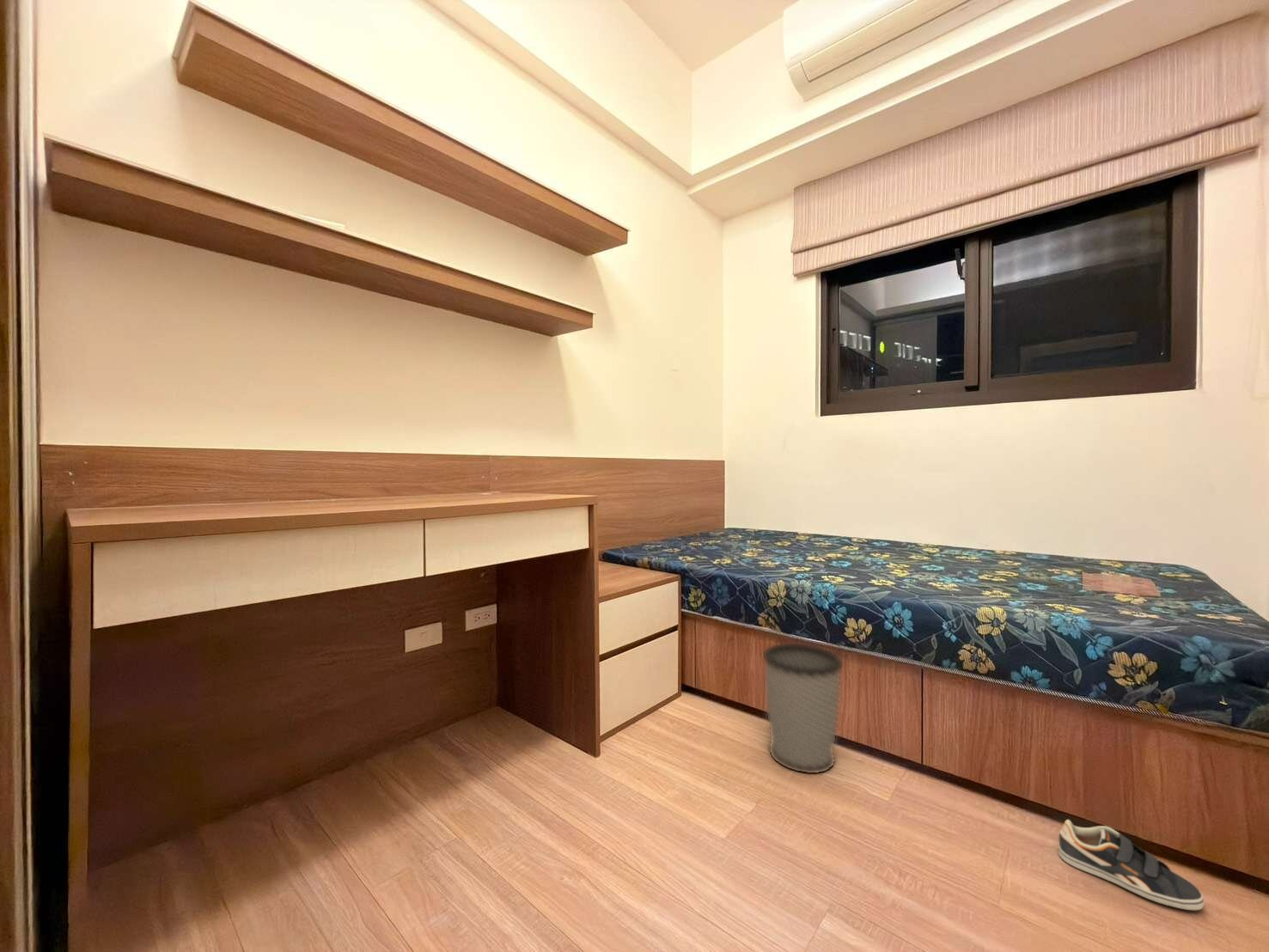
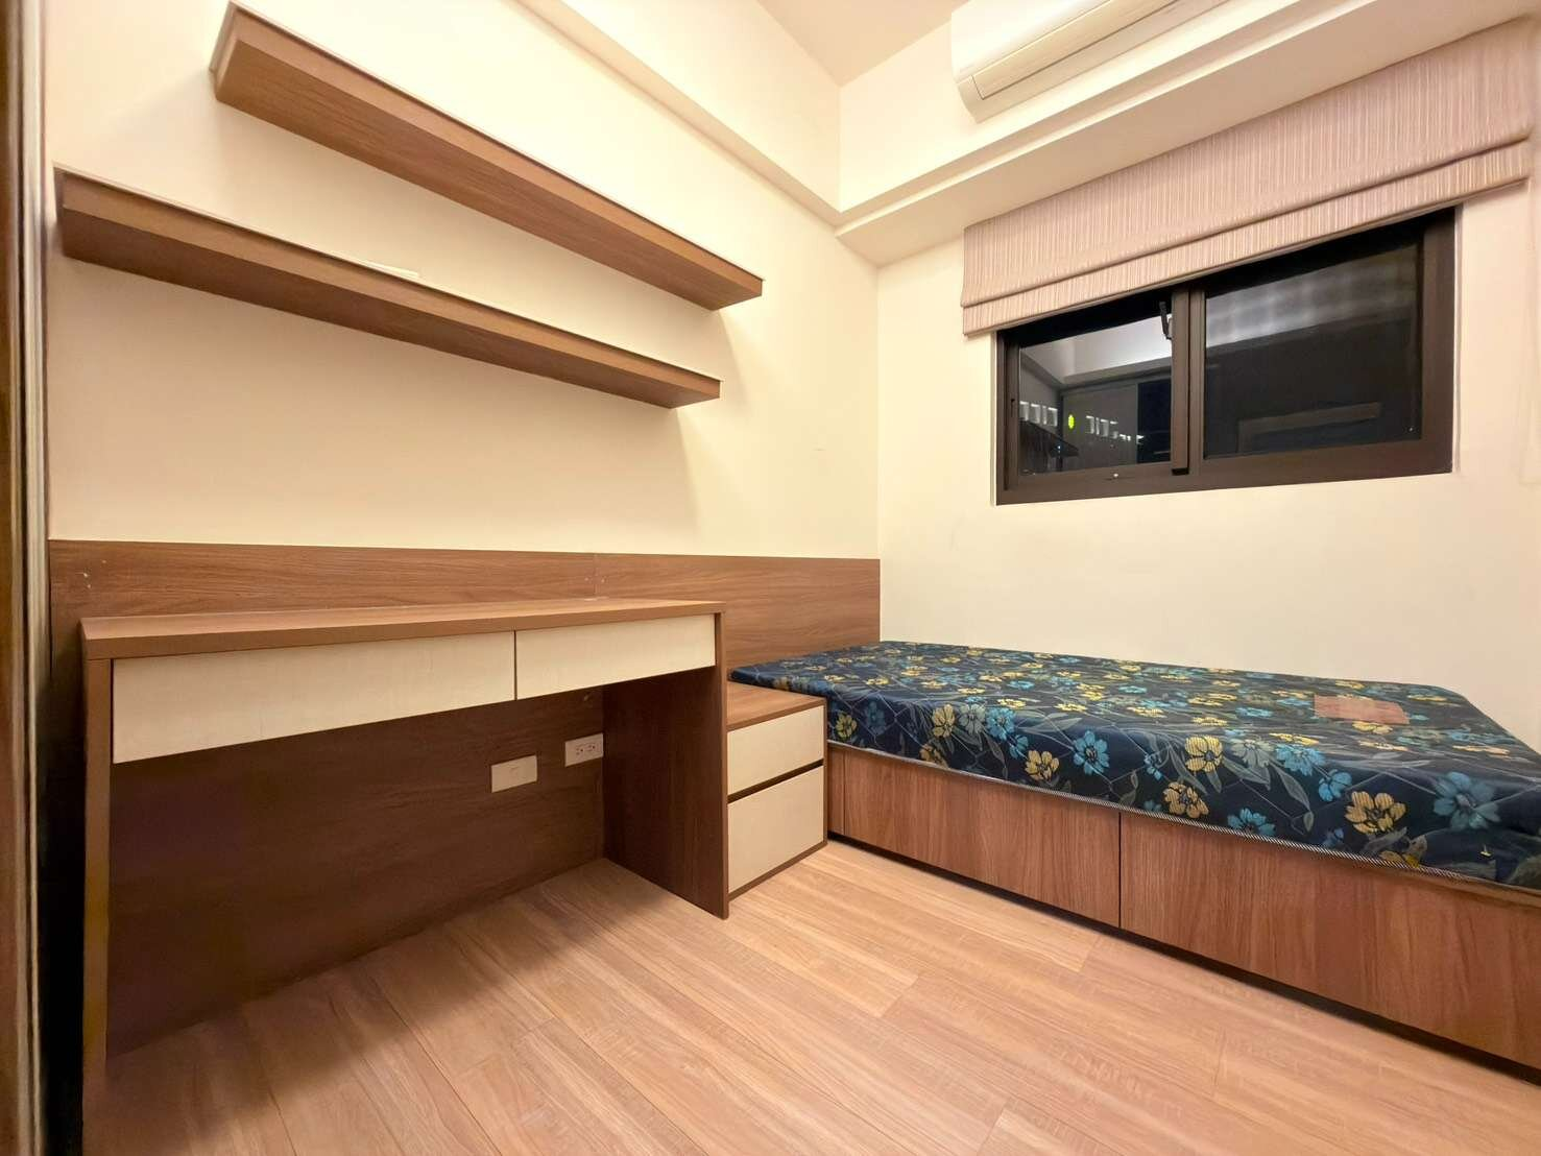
- wastebasket [762,643,844,774]
- sneaker [1058,819,1205,911]
